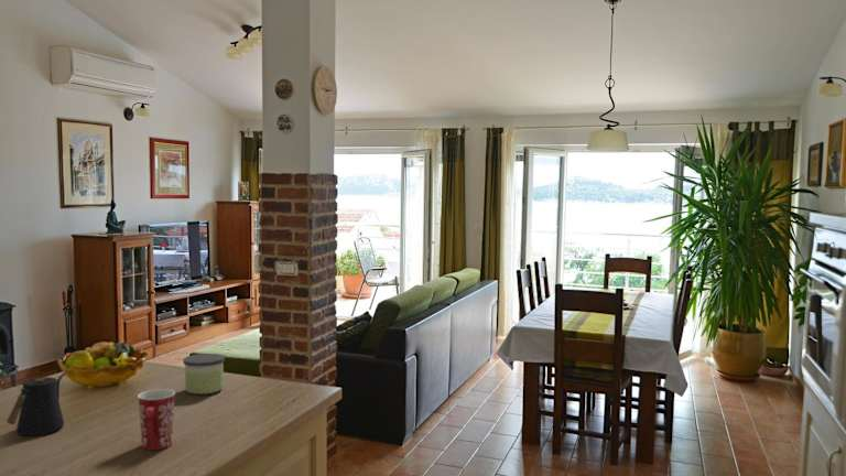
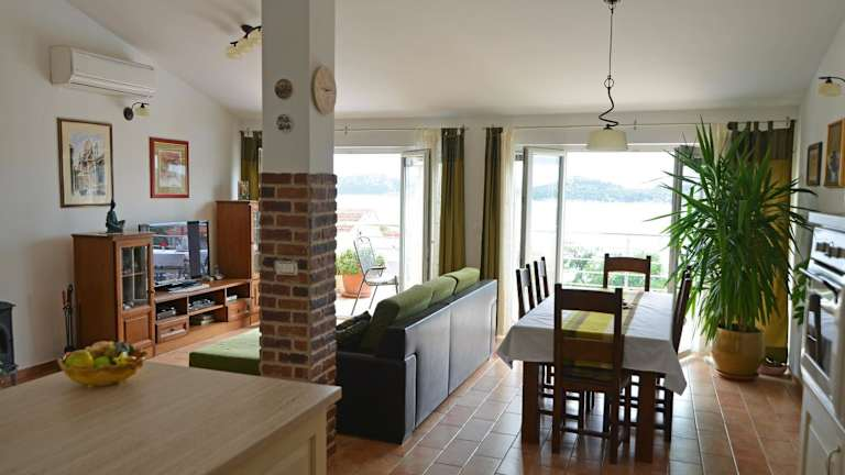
- candle [182,353,226,396]
- kettle [6,371,67,436]
- mug [137,388,176,451]
